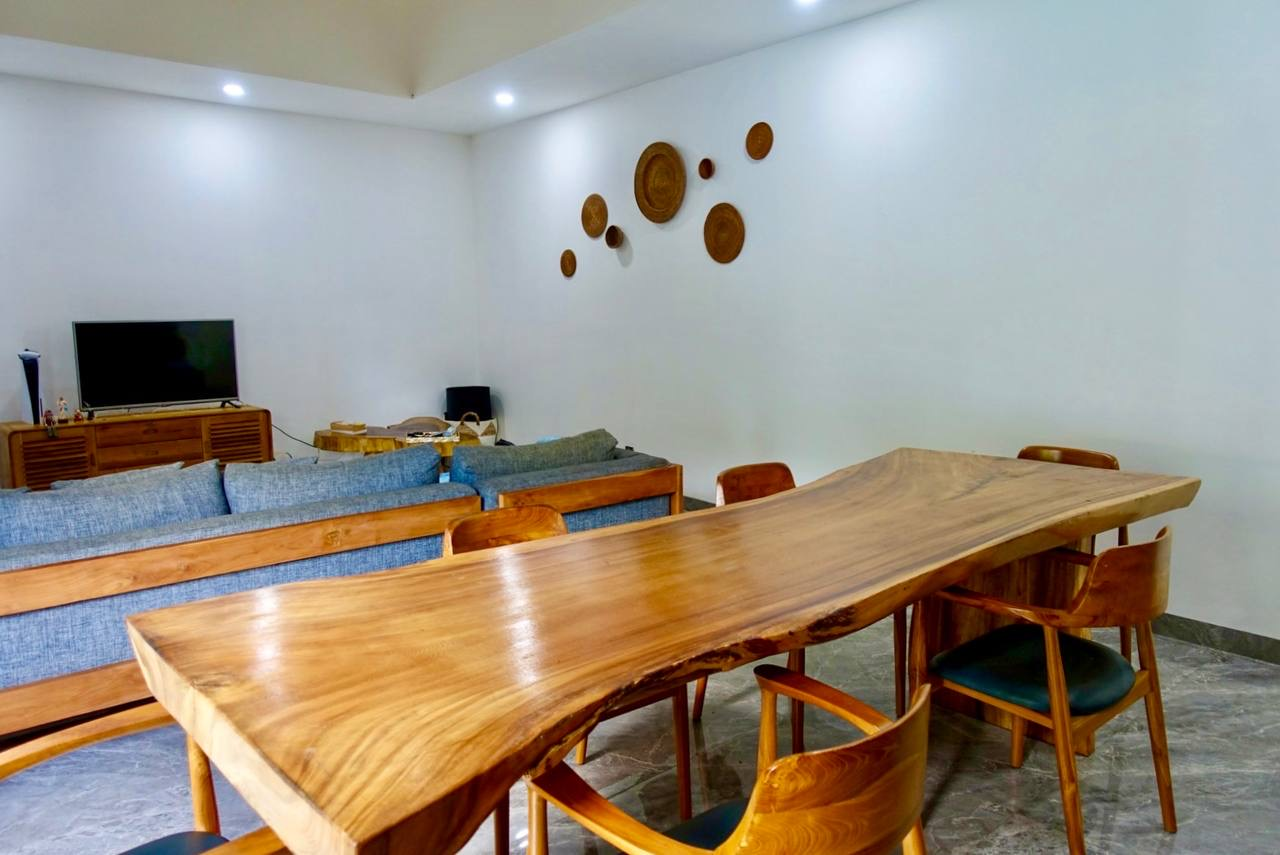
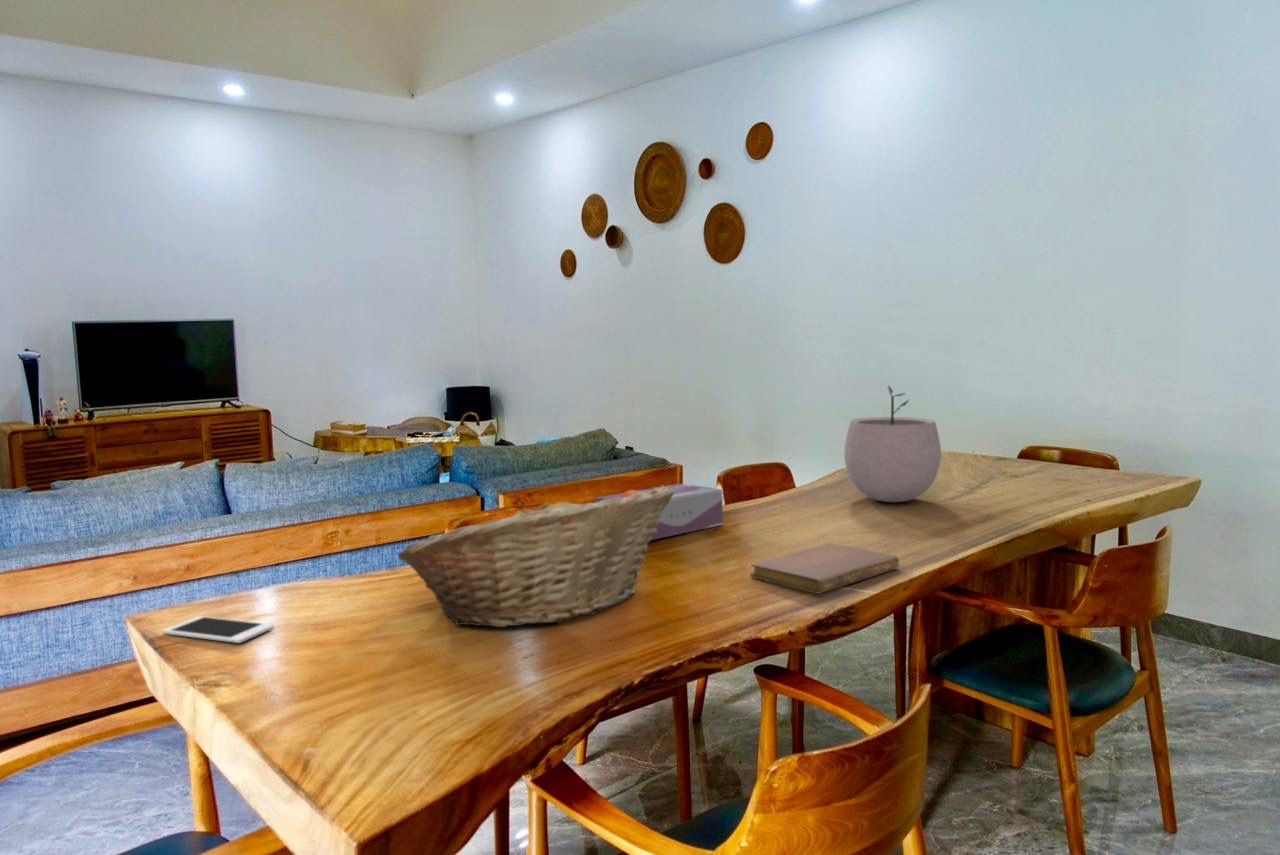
+ fruit basket [397,484,675,628]
+ notebook [749,542,900,595]
+ tissue box [593,483,724,541]
+ plant pot [843,384,942,503]
+ cell phone [161,615,275,644]
